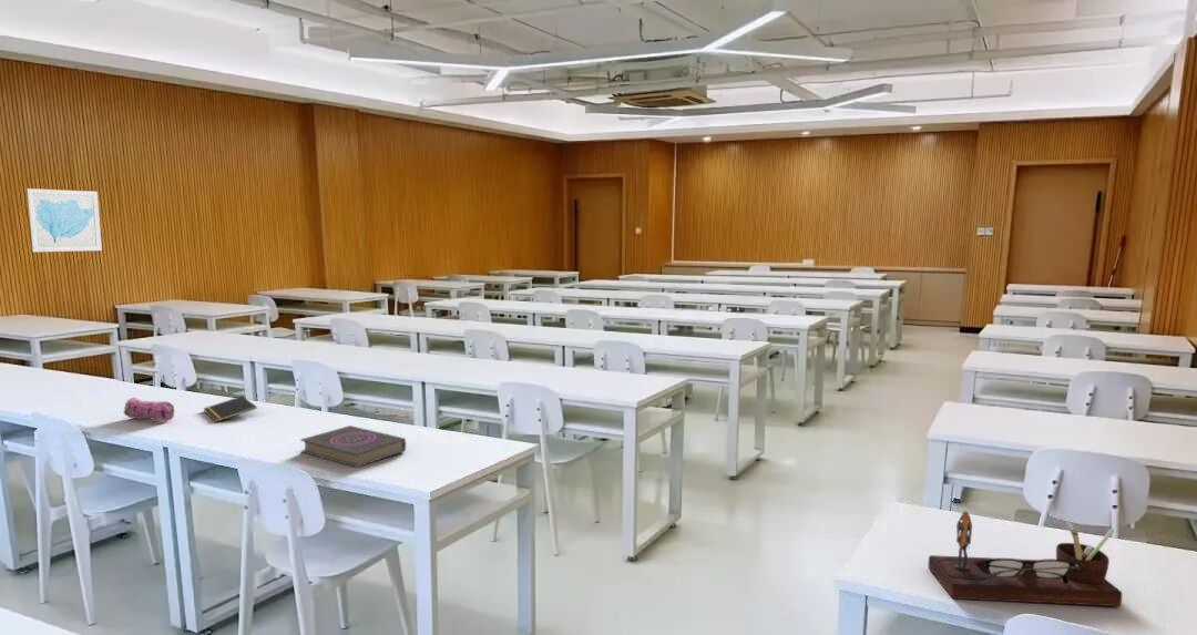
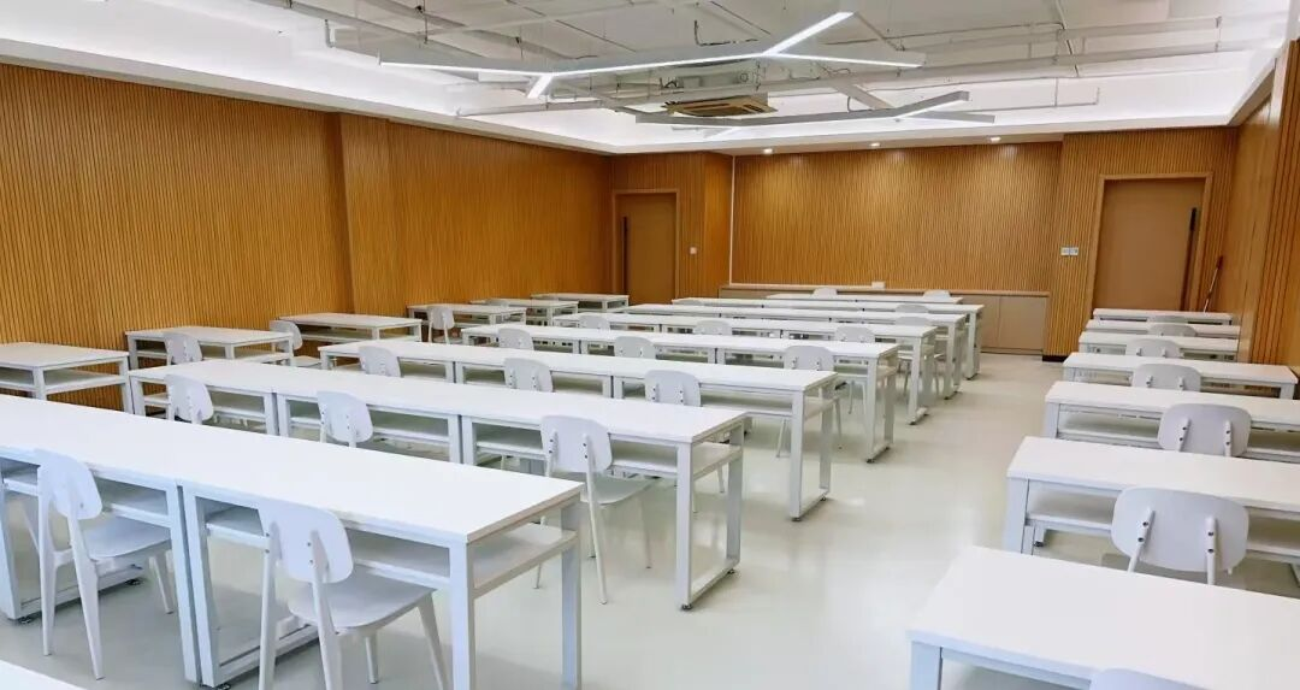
- book [299,424,407,469]
- wall art [25,187,103,253]
- pencil case [122,397,175,423]
- desk organizer [928,510,1124,607]
- notepad [202,395,258,423]
